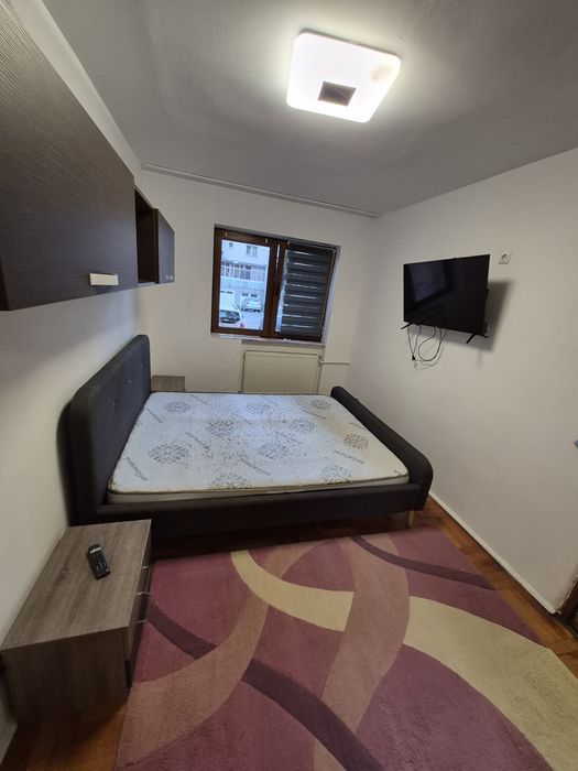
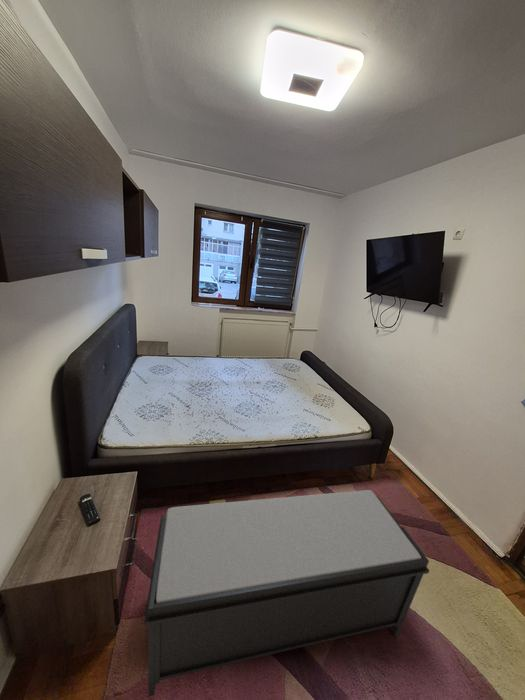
+ bench [143,489,430,697]
